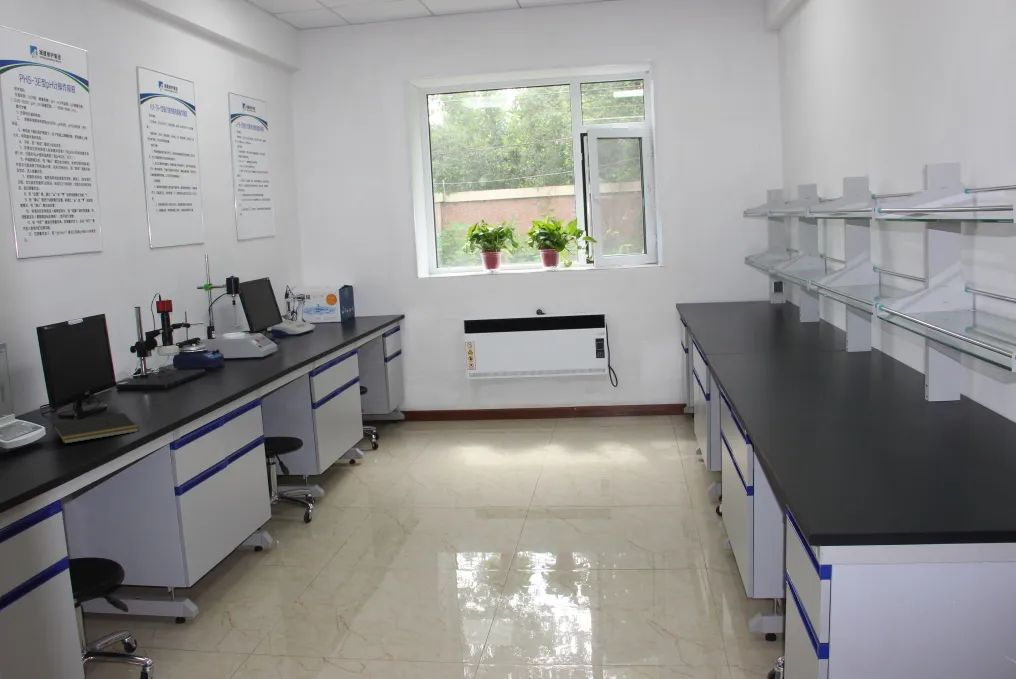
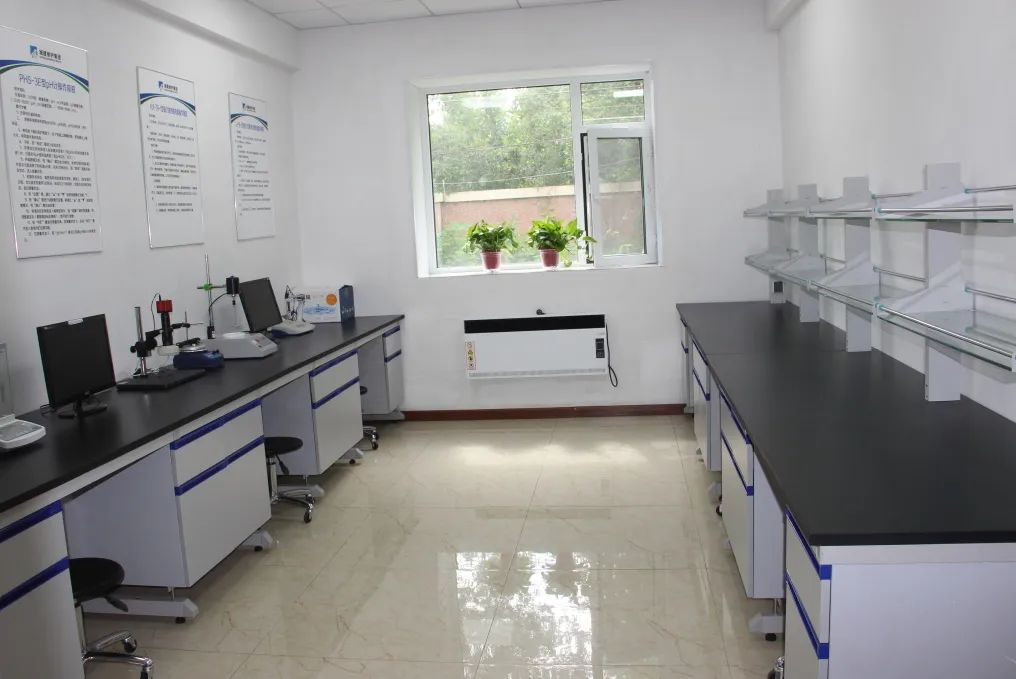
- notepad [51,412,139,445]
